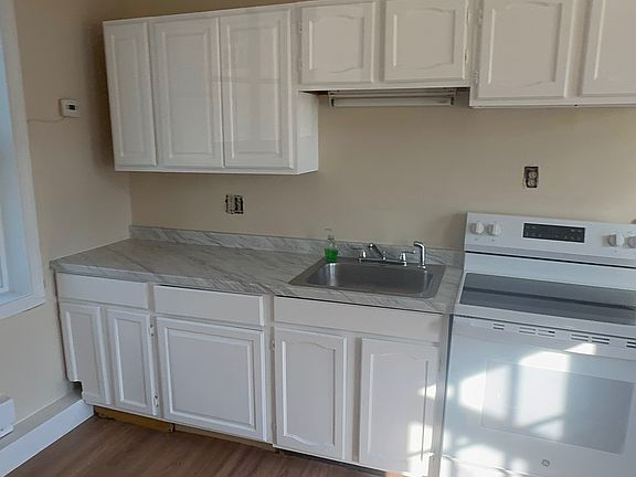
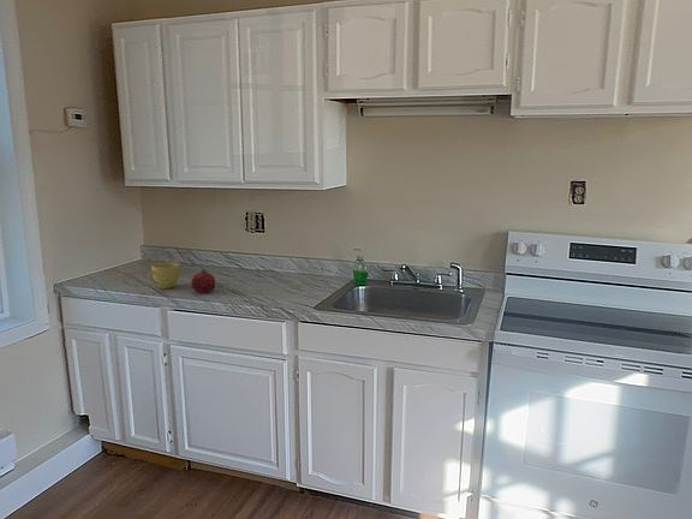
+ cup [147,262,180,290]
+ fruit [190,268,216,293]
